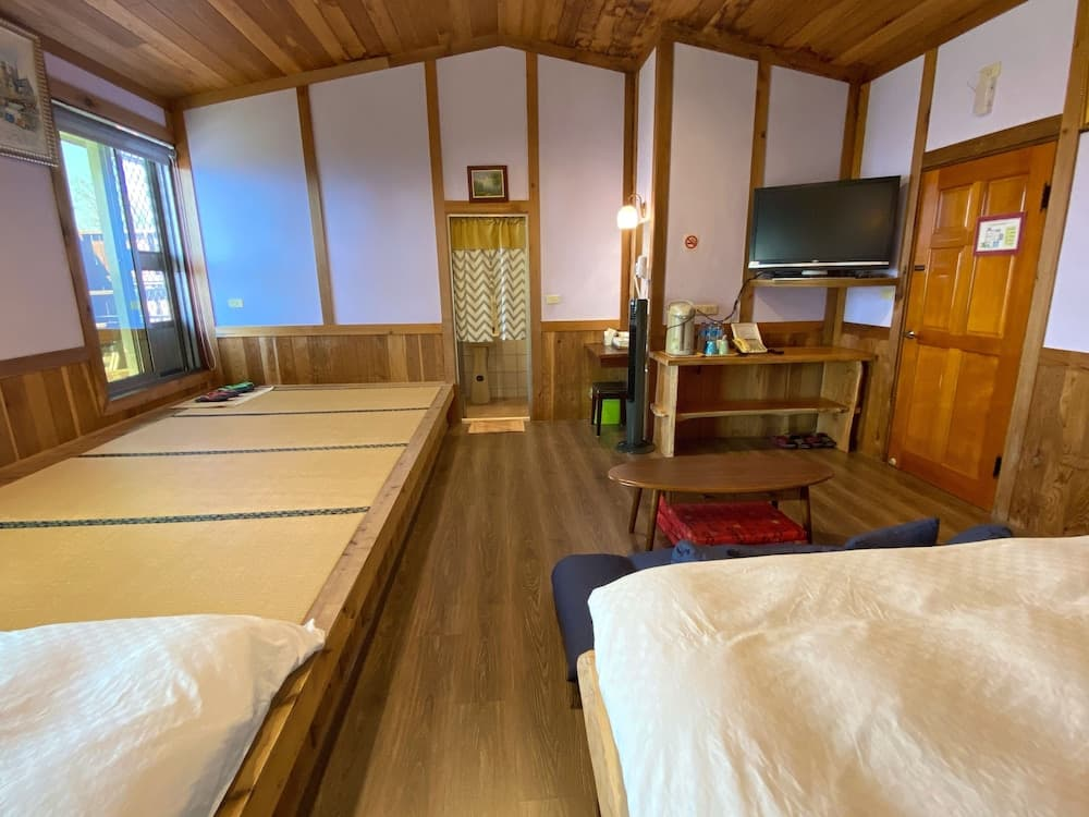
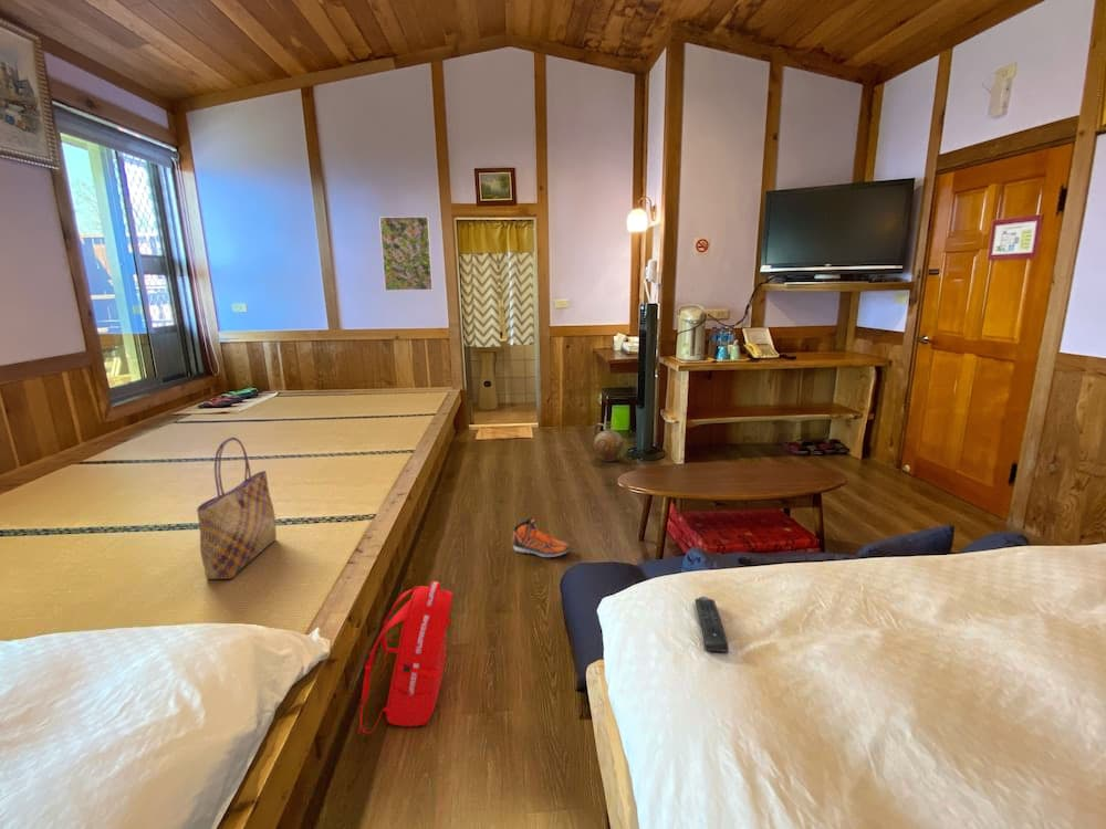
+ tote bag [196,436,278,580]
+ backpack [357,580,455,735]
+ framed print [378,216,434,292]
+ ceramic jug [593,420,624,462]
+ remote control [693,596,730,653]
+ sneaker [512,516,571,558]
